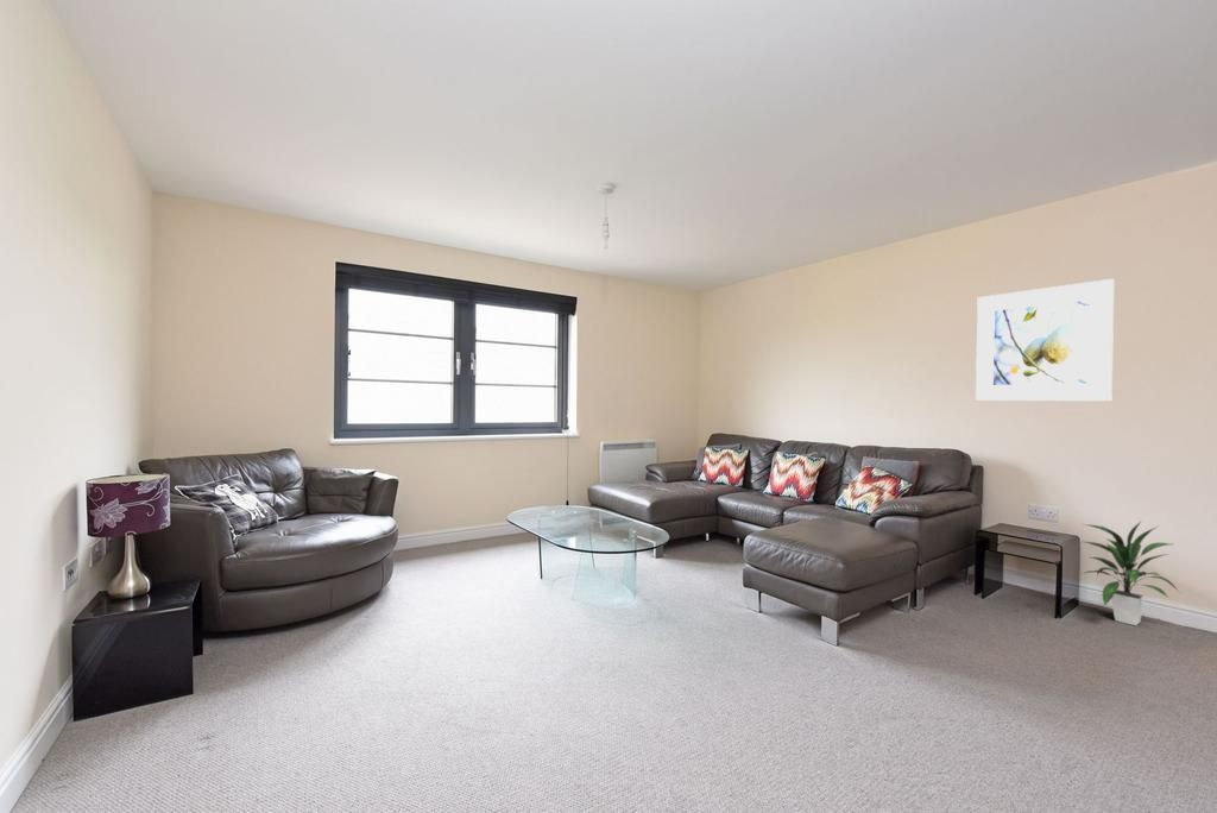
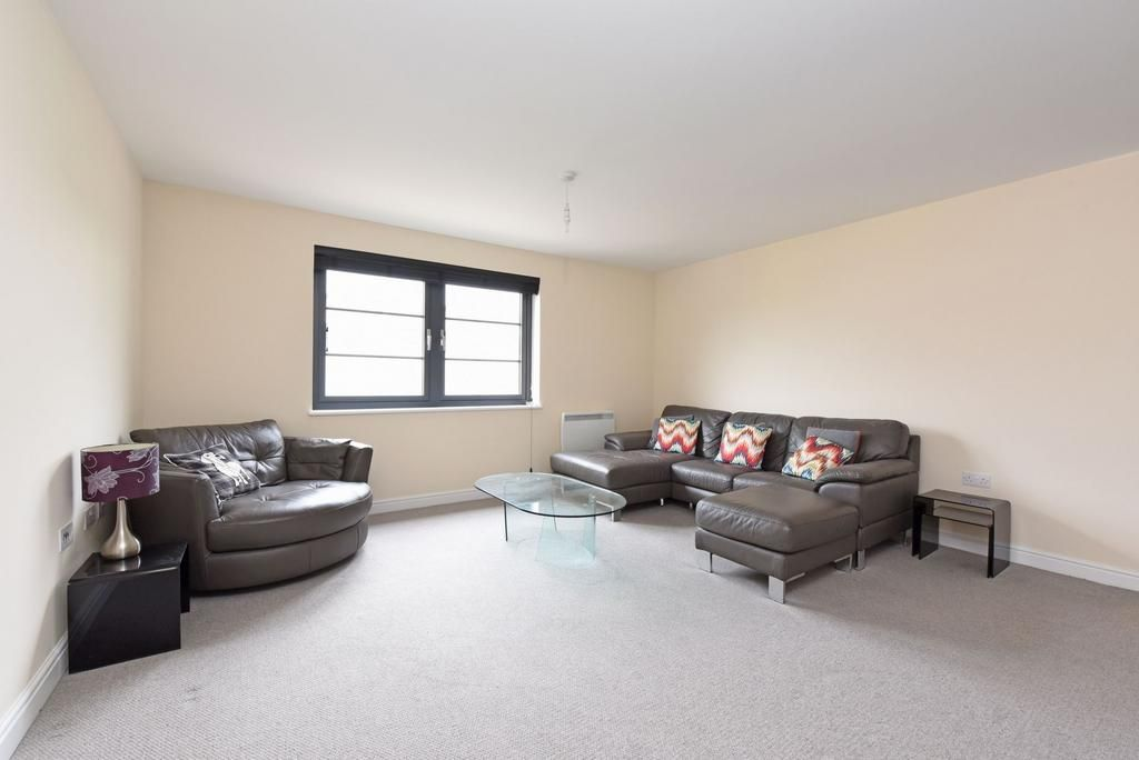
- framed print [975,278,1115,402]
- indoor plant [1078,521,1180,626]
